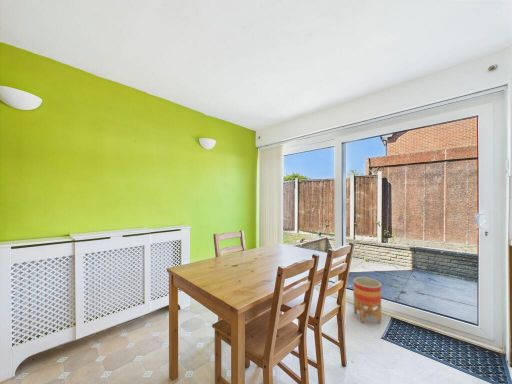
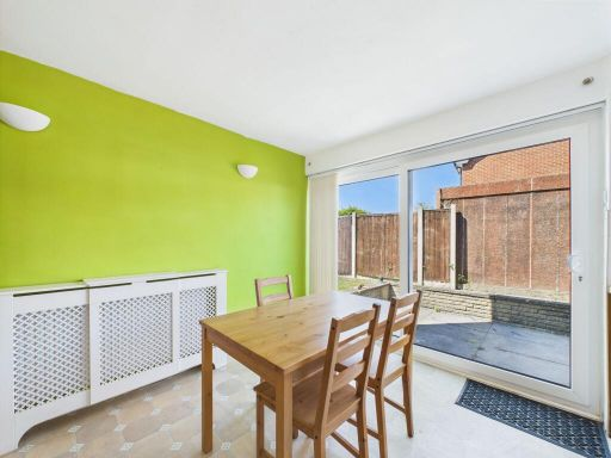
- planter [352,276,382,325]
